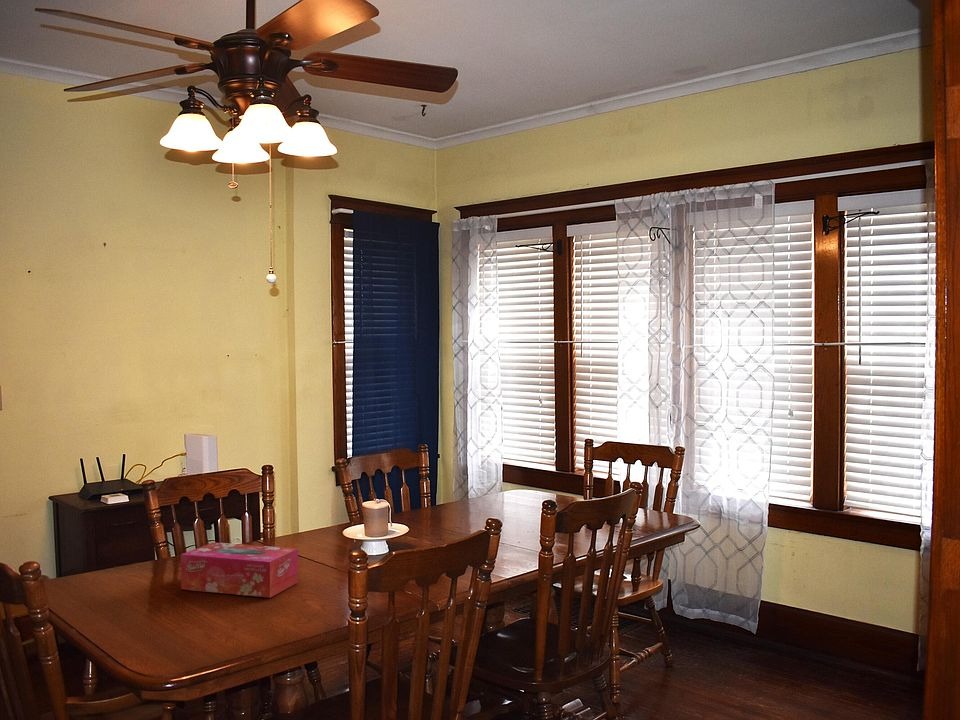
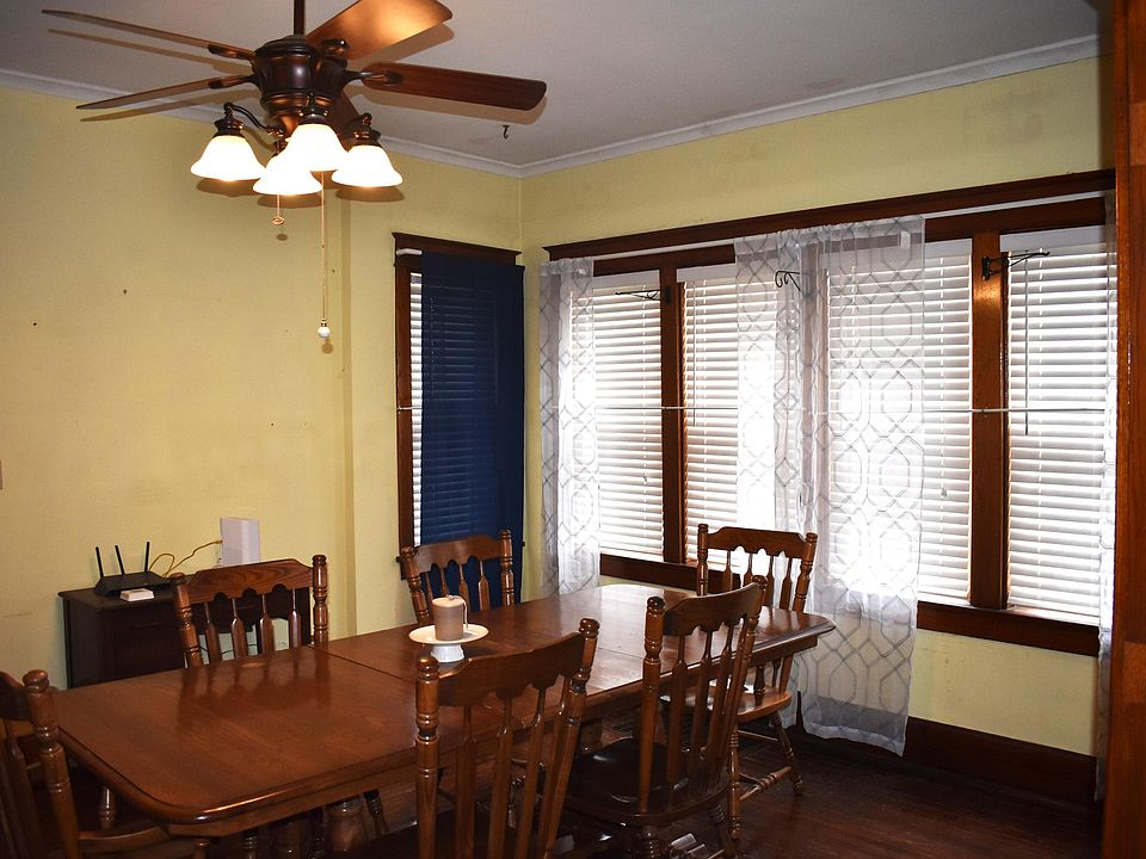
- tissue box [180,541,299,599]
